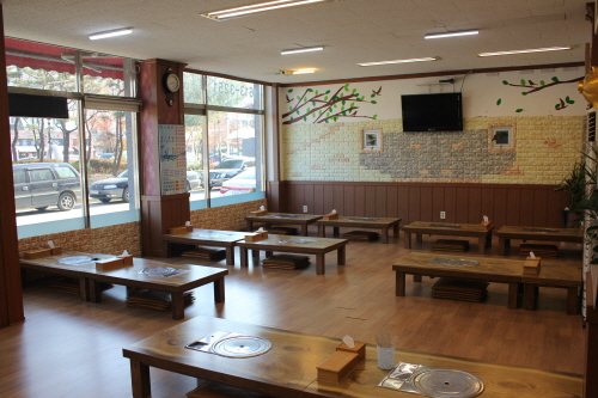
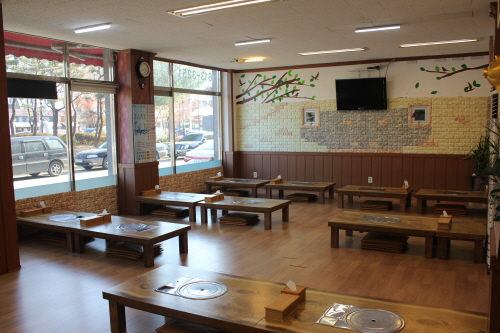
- utensil holder [374,329,399,371]
